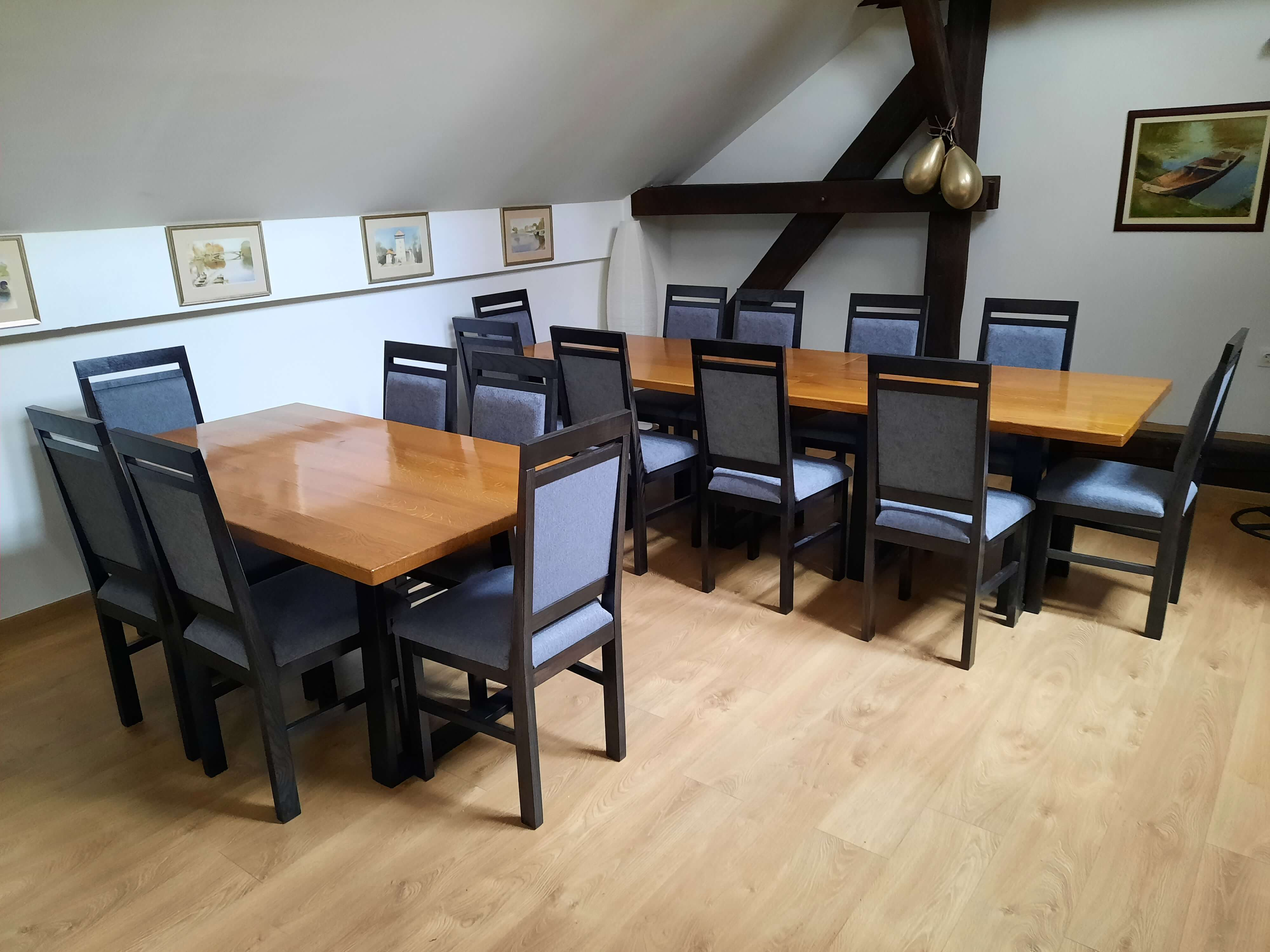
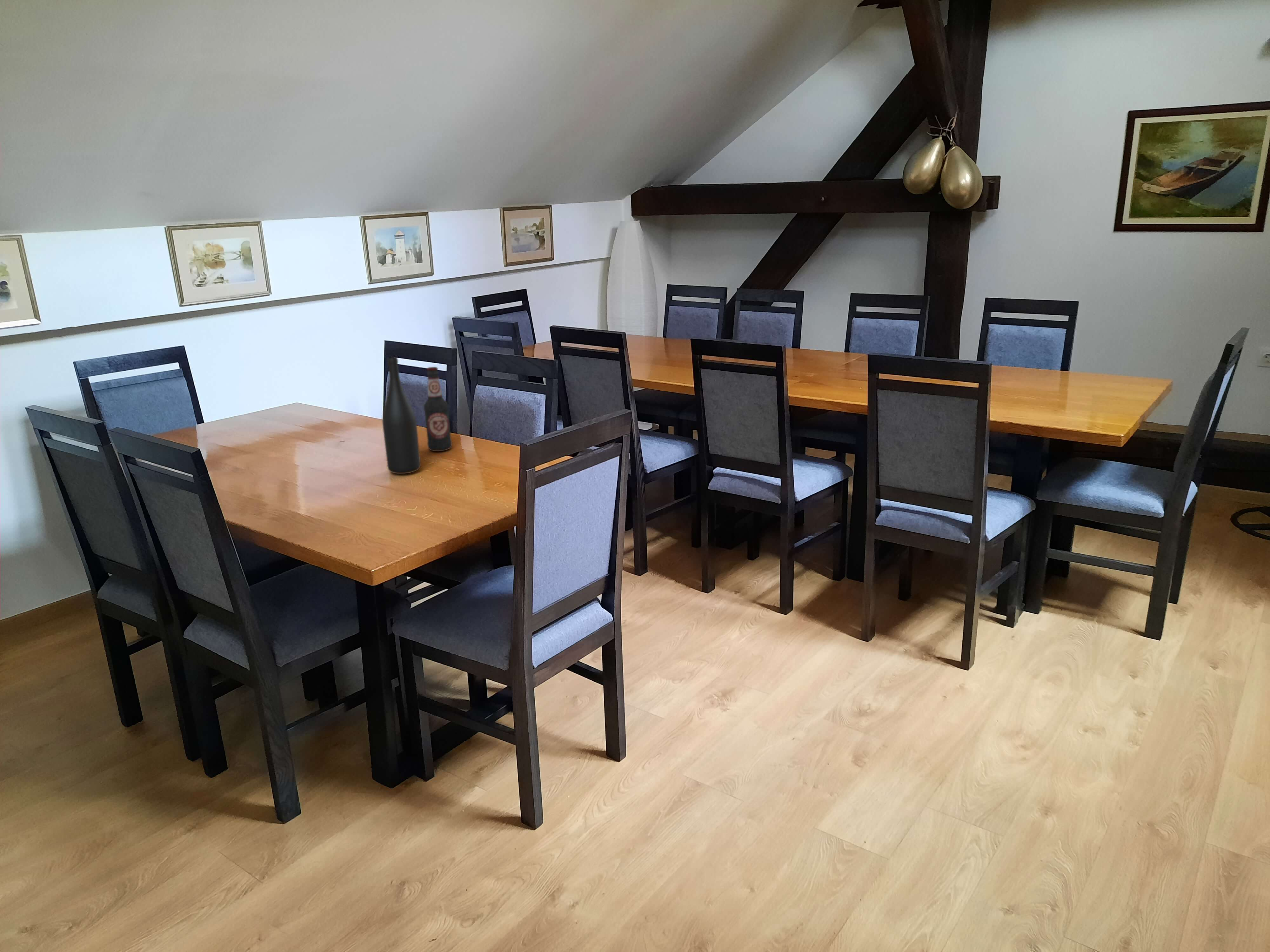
+ bottle [424,367,452,452]
+ wine bottle [382,356,421,474]
